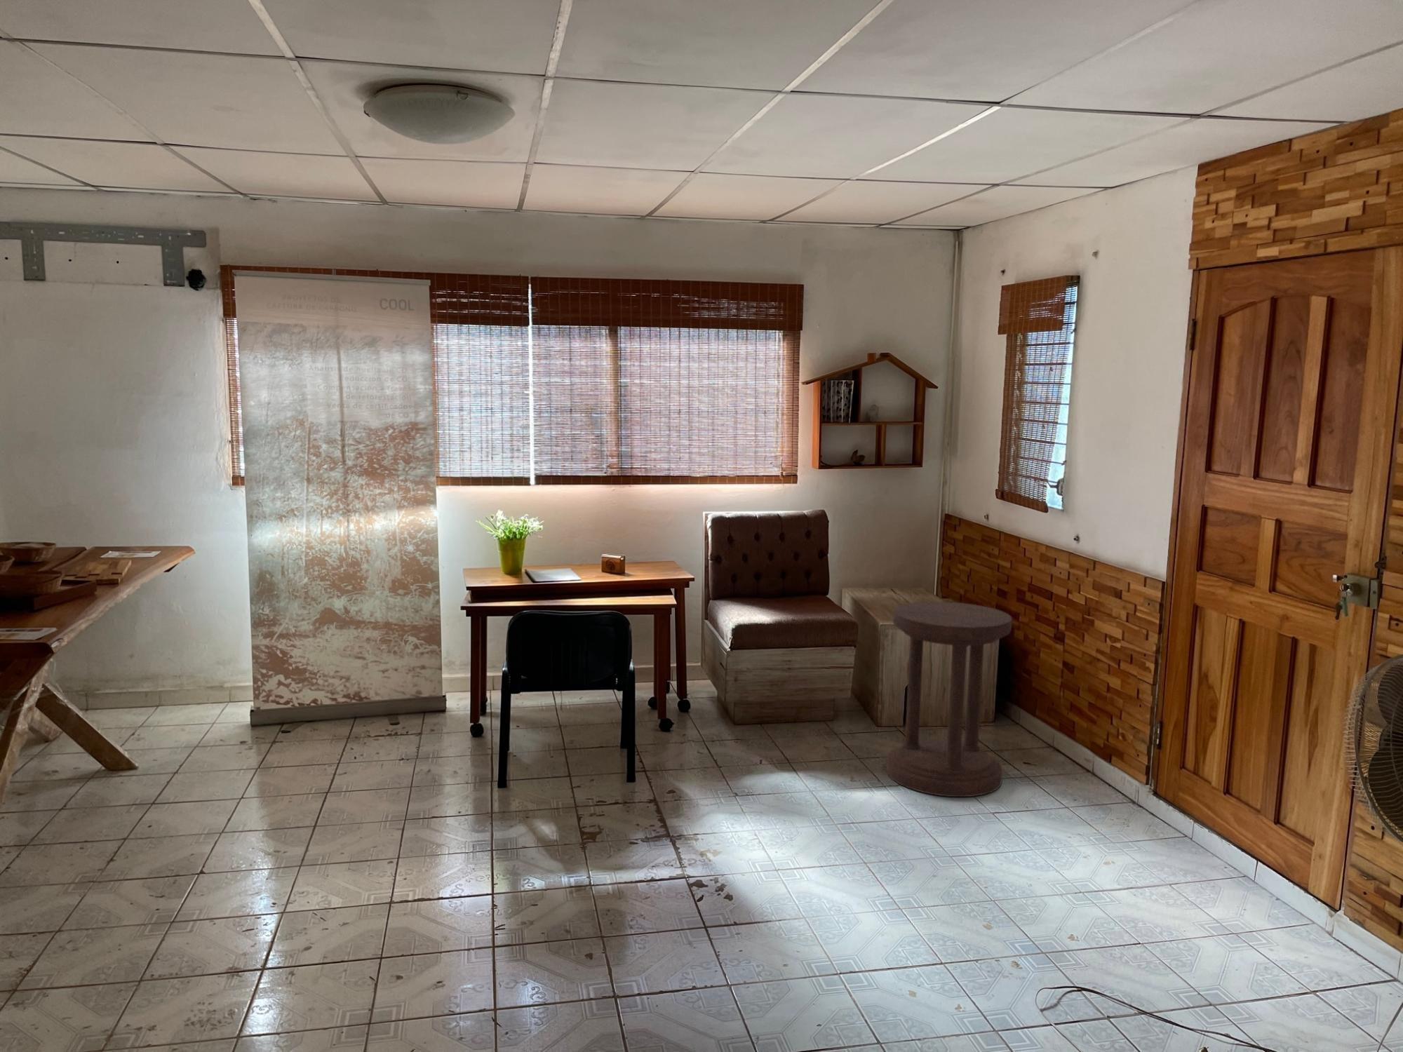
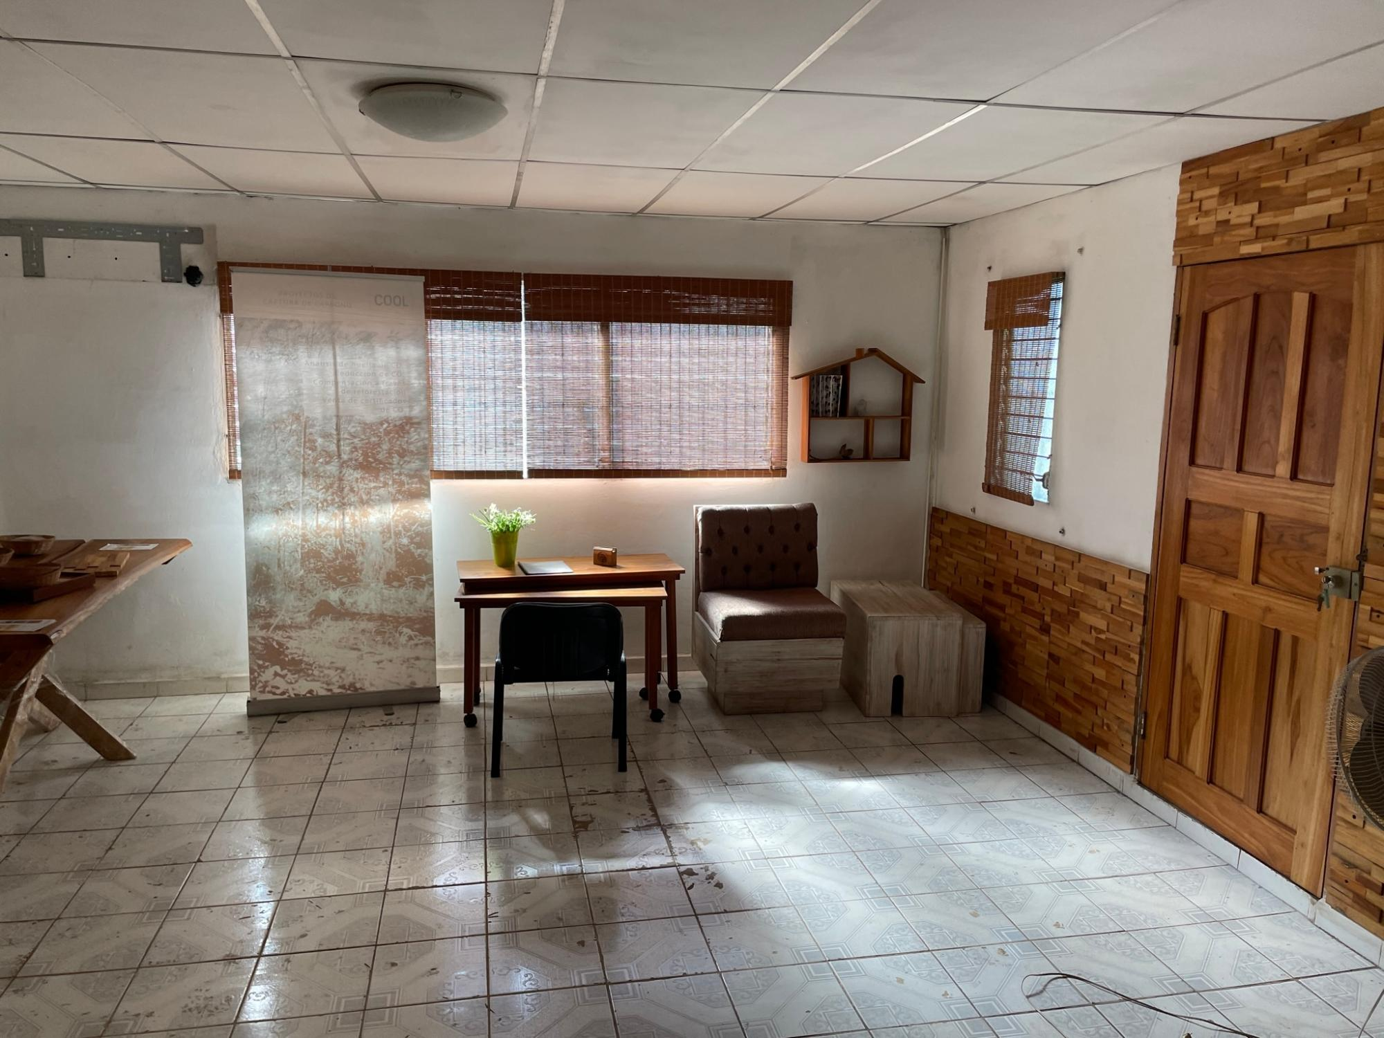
- side table [885,601,1013,798]
